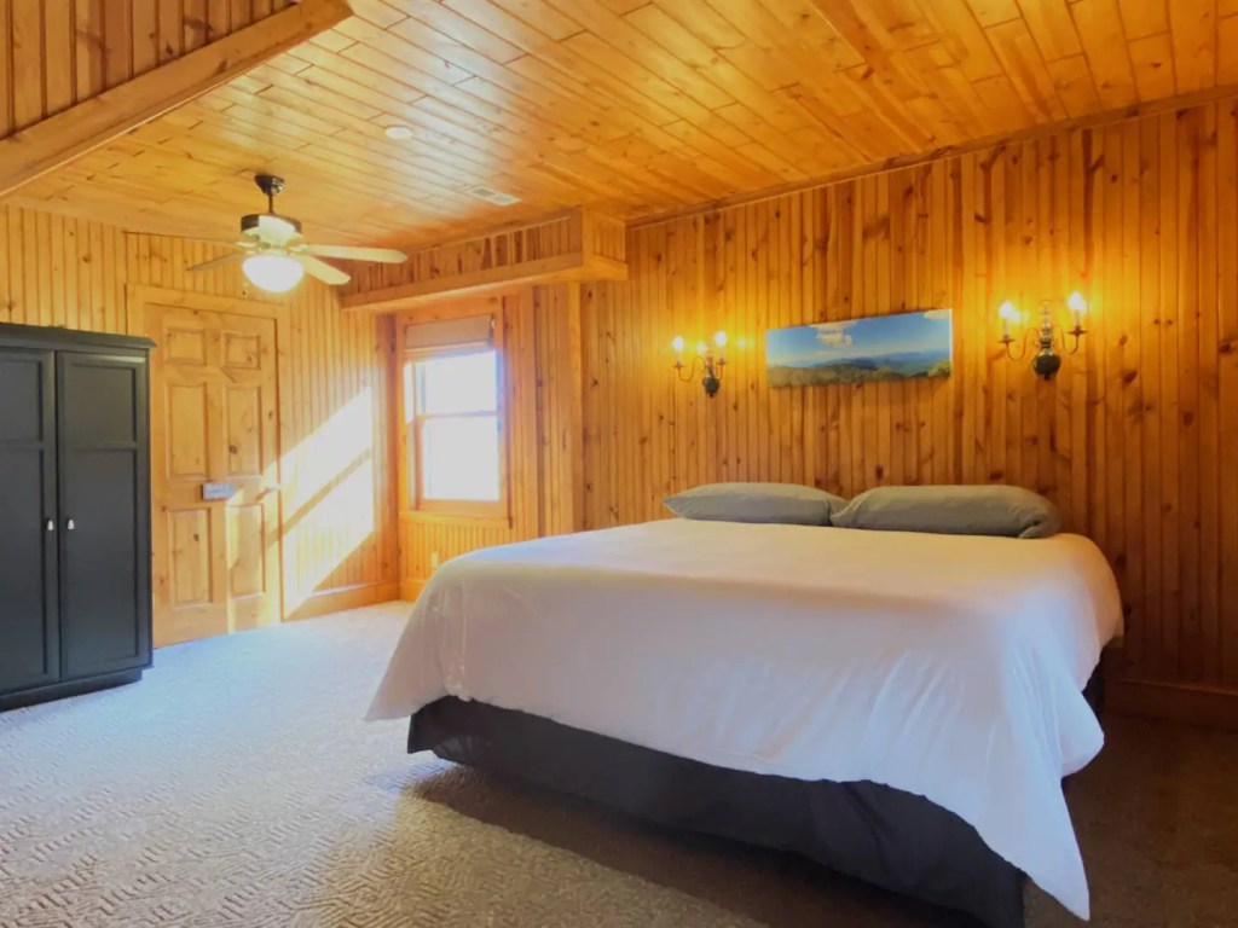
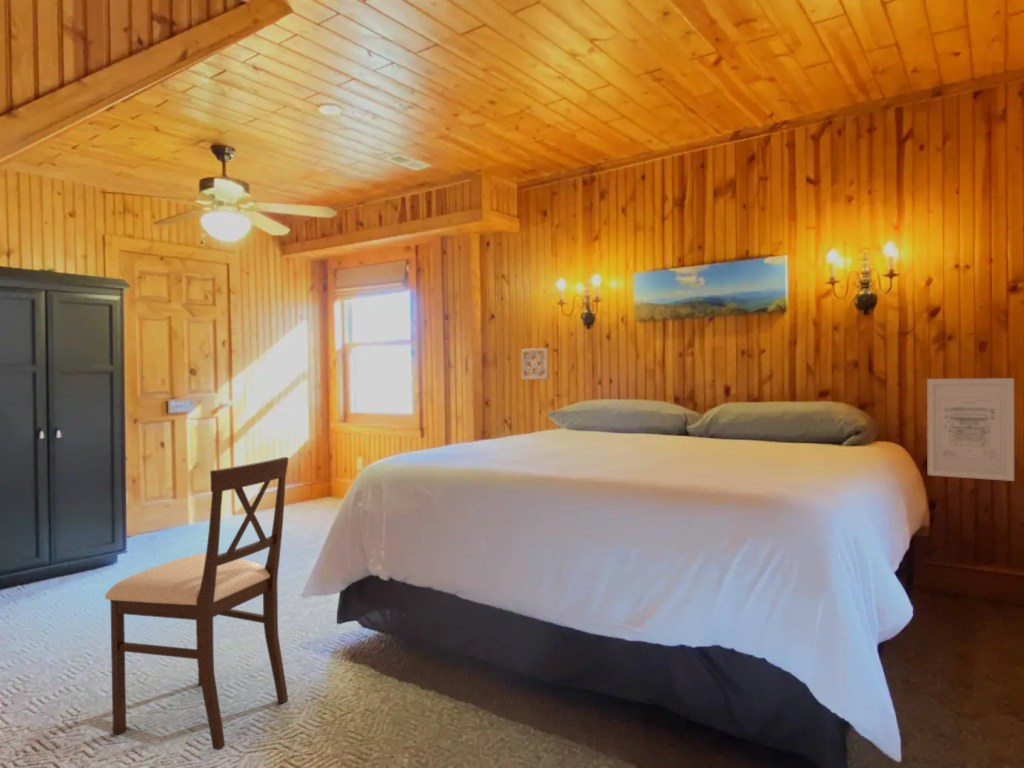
+ wall art [926,377,1015,482]
+ chair [104,456,289,751]
+ wall ornament [520,347,550,381]
